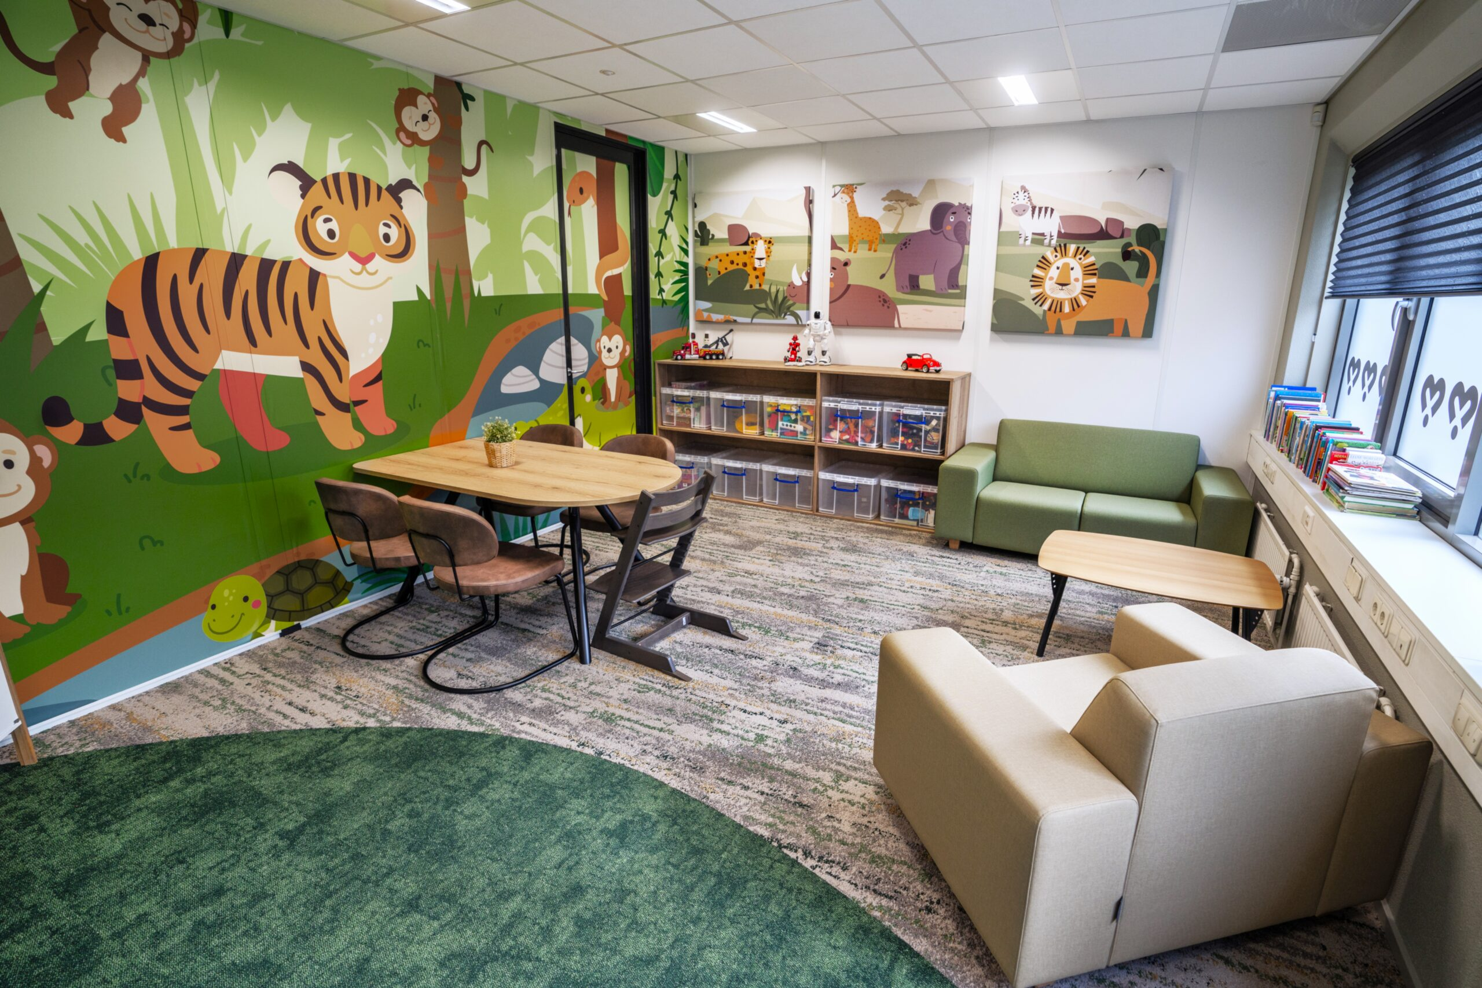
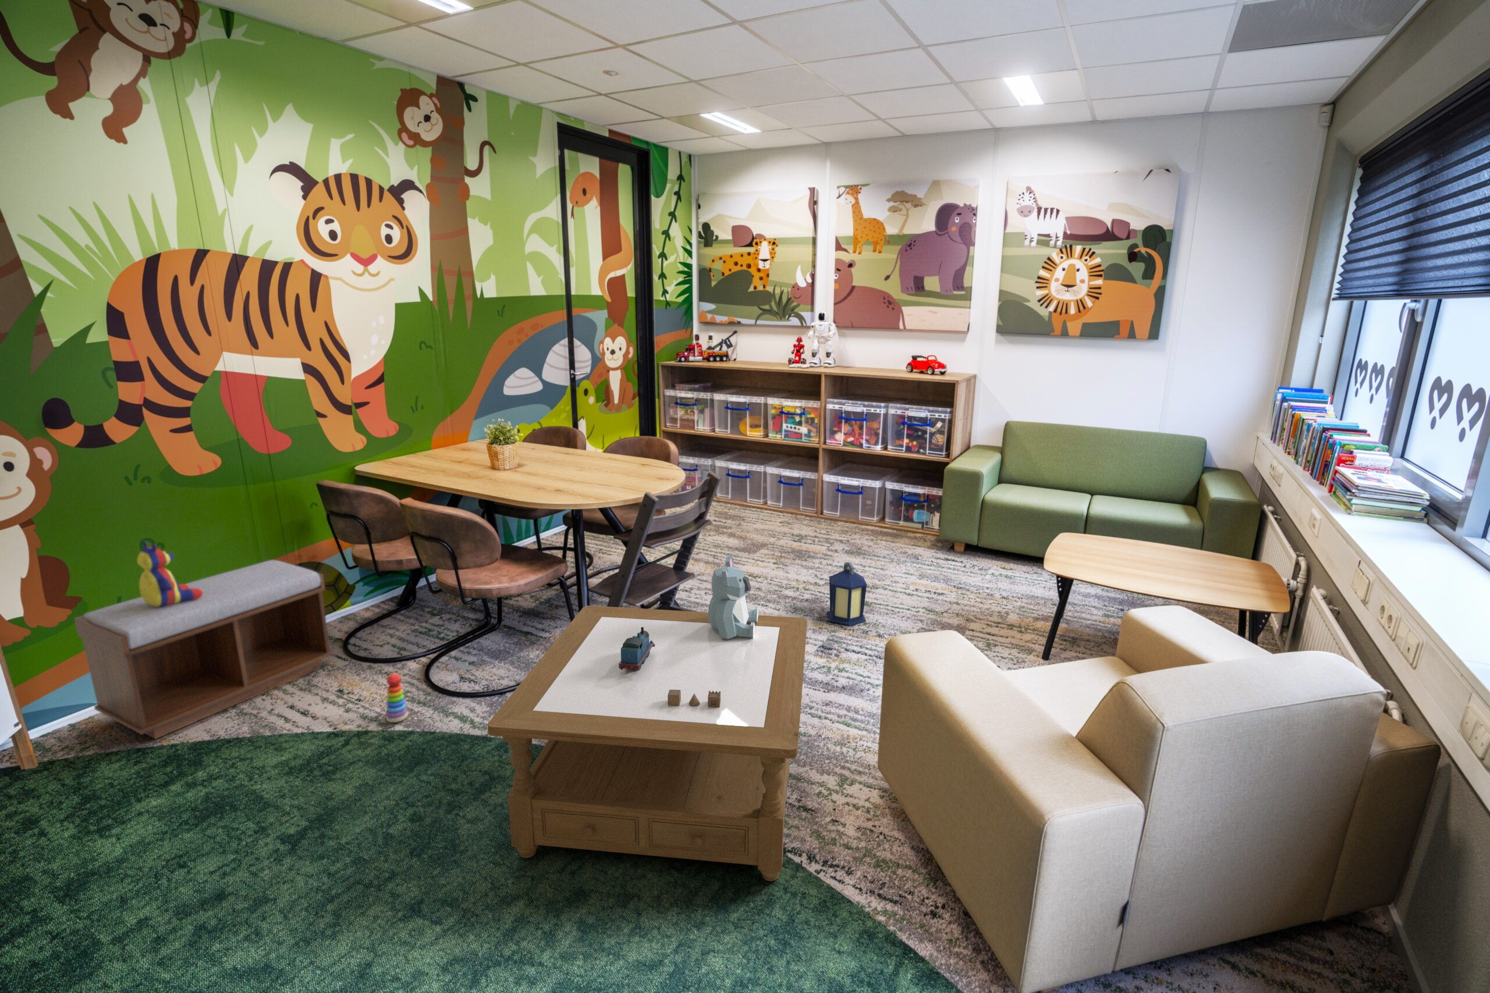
+ stuffed animal [707,555,759,639]
+ lantern [826,562,867,626]
+ stacking toy [386,673,409,723]
+ toy train [619,627,655,670]
+ stuffed animal [136,540,203,606]
+ toy block set [667,689,721,707]
+ coffee table [487,605,808,882]
+ bench [73,560,335,739]
